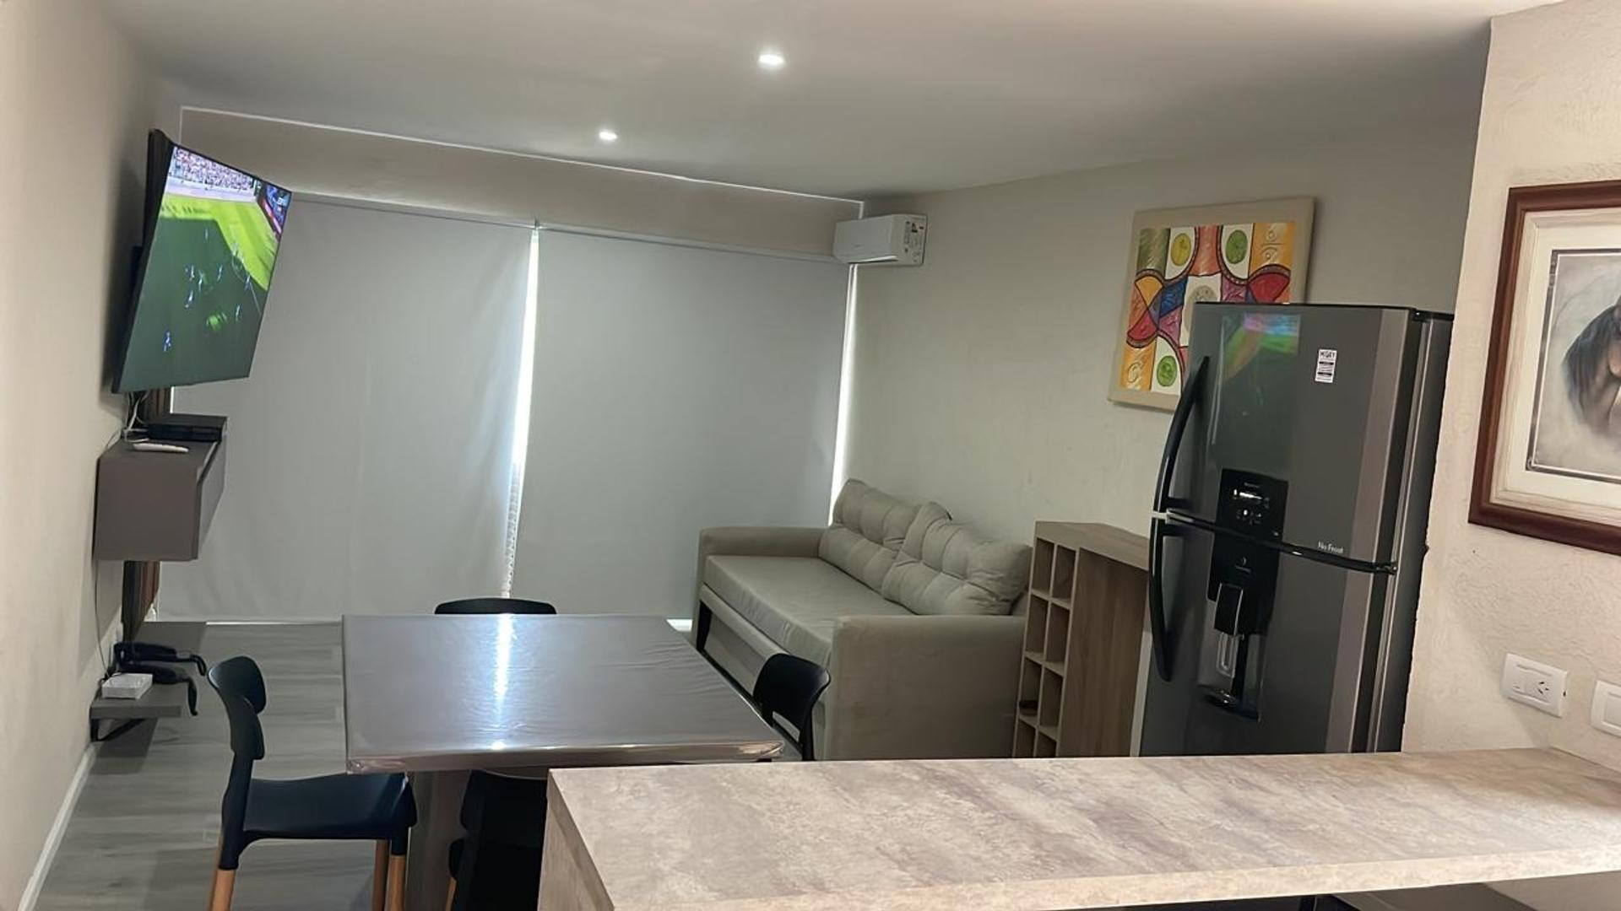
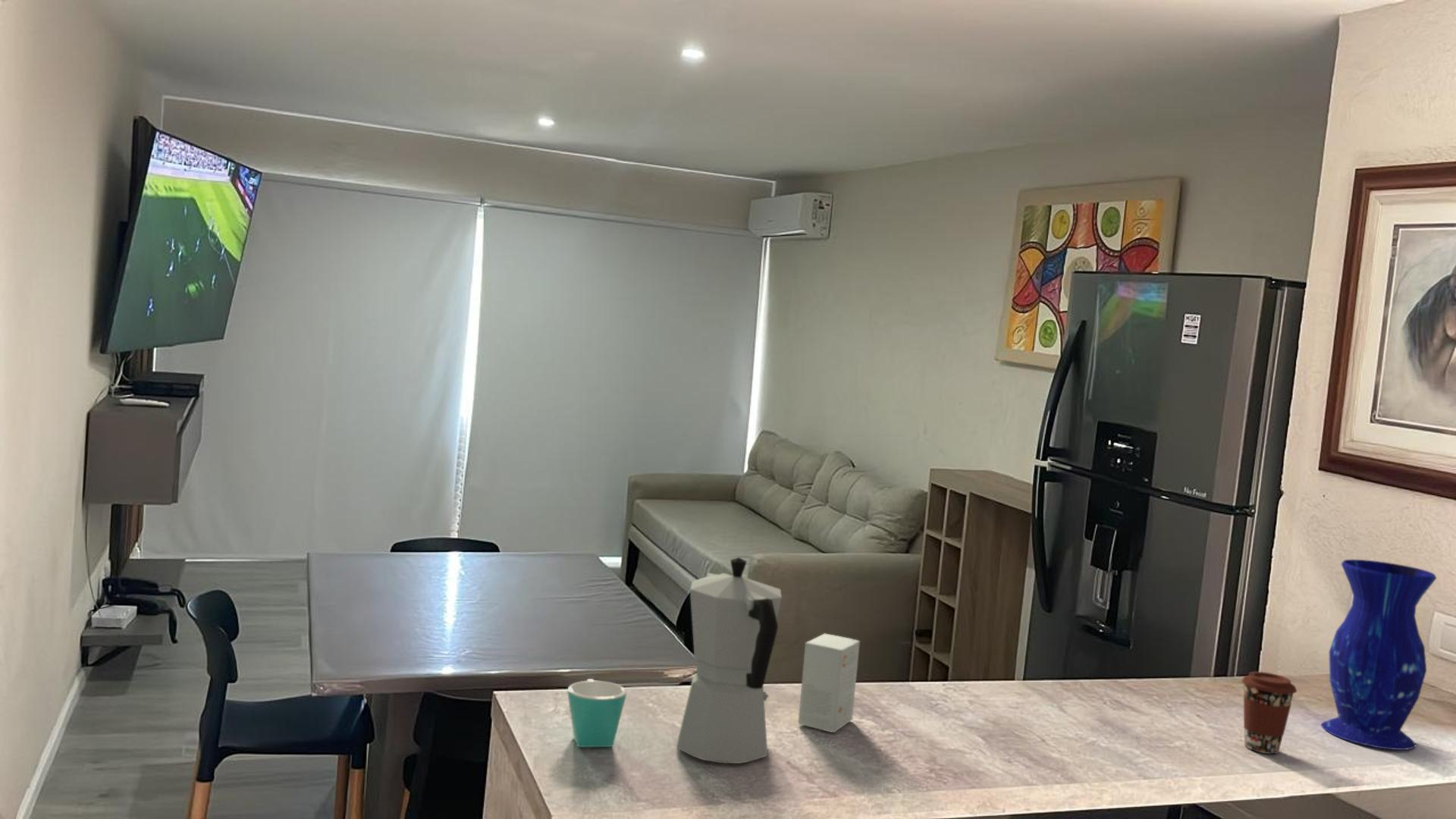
+ vase [1320,559,1437,751]
+ mug [566,678,627,748]
+ small box [798,632,861,733]
+ coffee cup [1241,671,1298,755]
+ moka pot [676,557,783,764]
